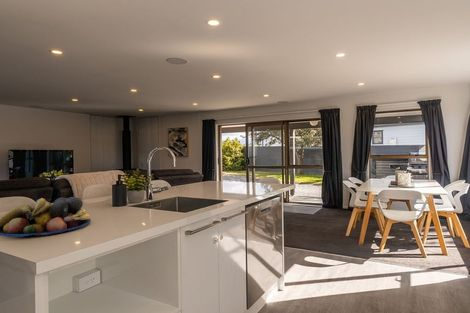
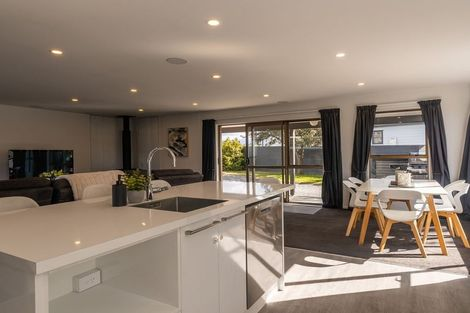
- fruit bowl [0,196,92,238]
